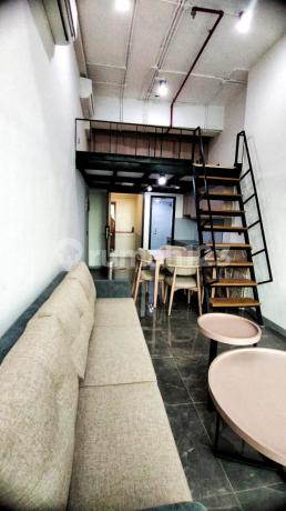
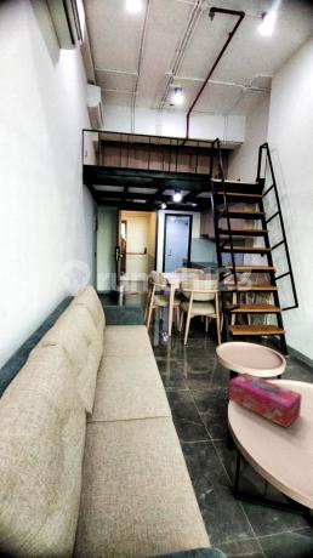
+ tissue box [228,371,303,429]
